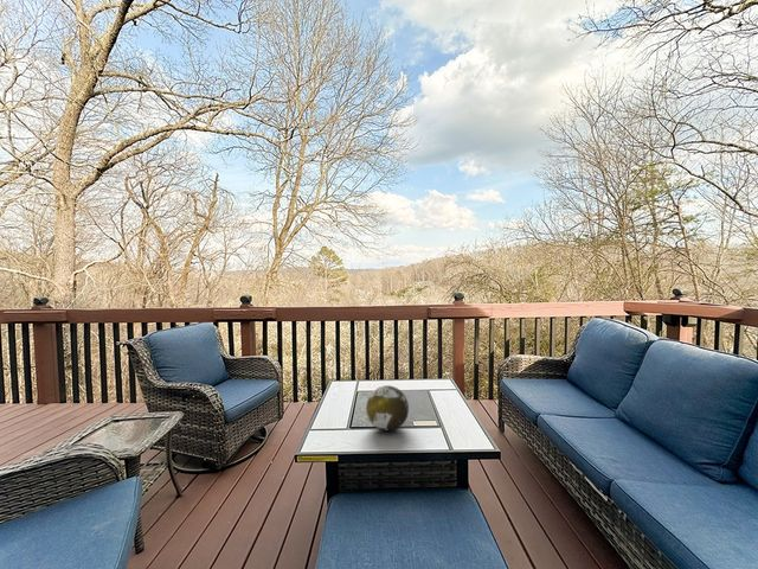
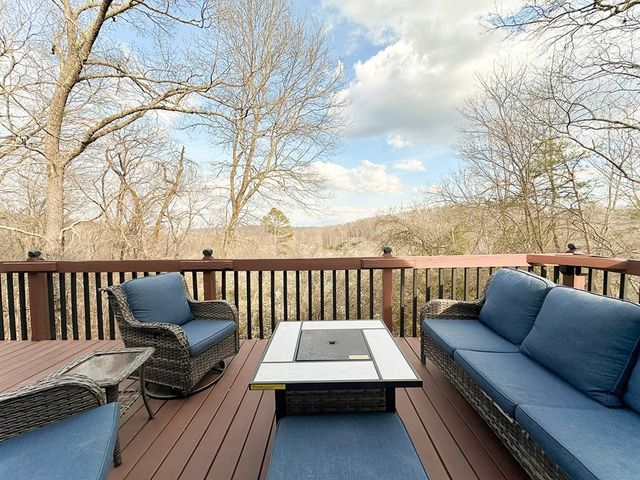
- decorative orb [365,384,410,433]
